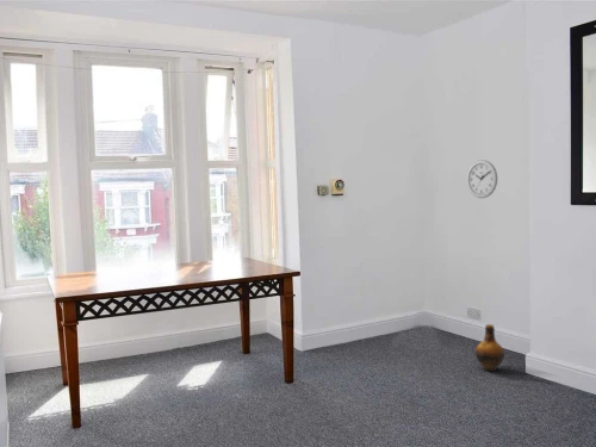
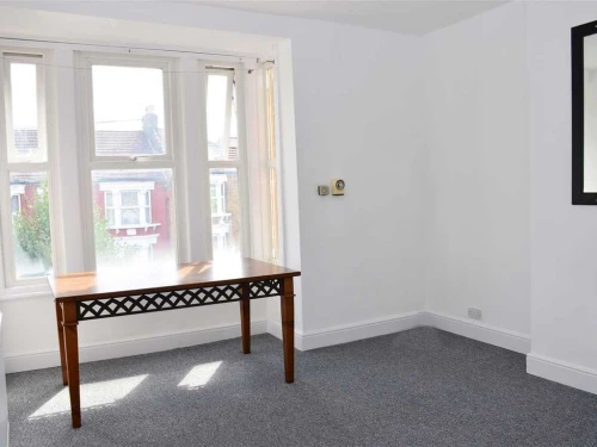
- ceramic jug [474,323,505,373]
- wall clock [466,159,498,199]
